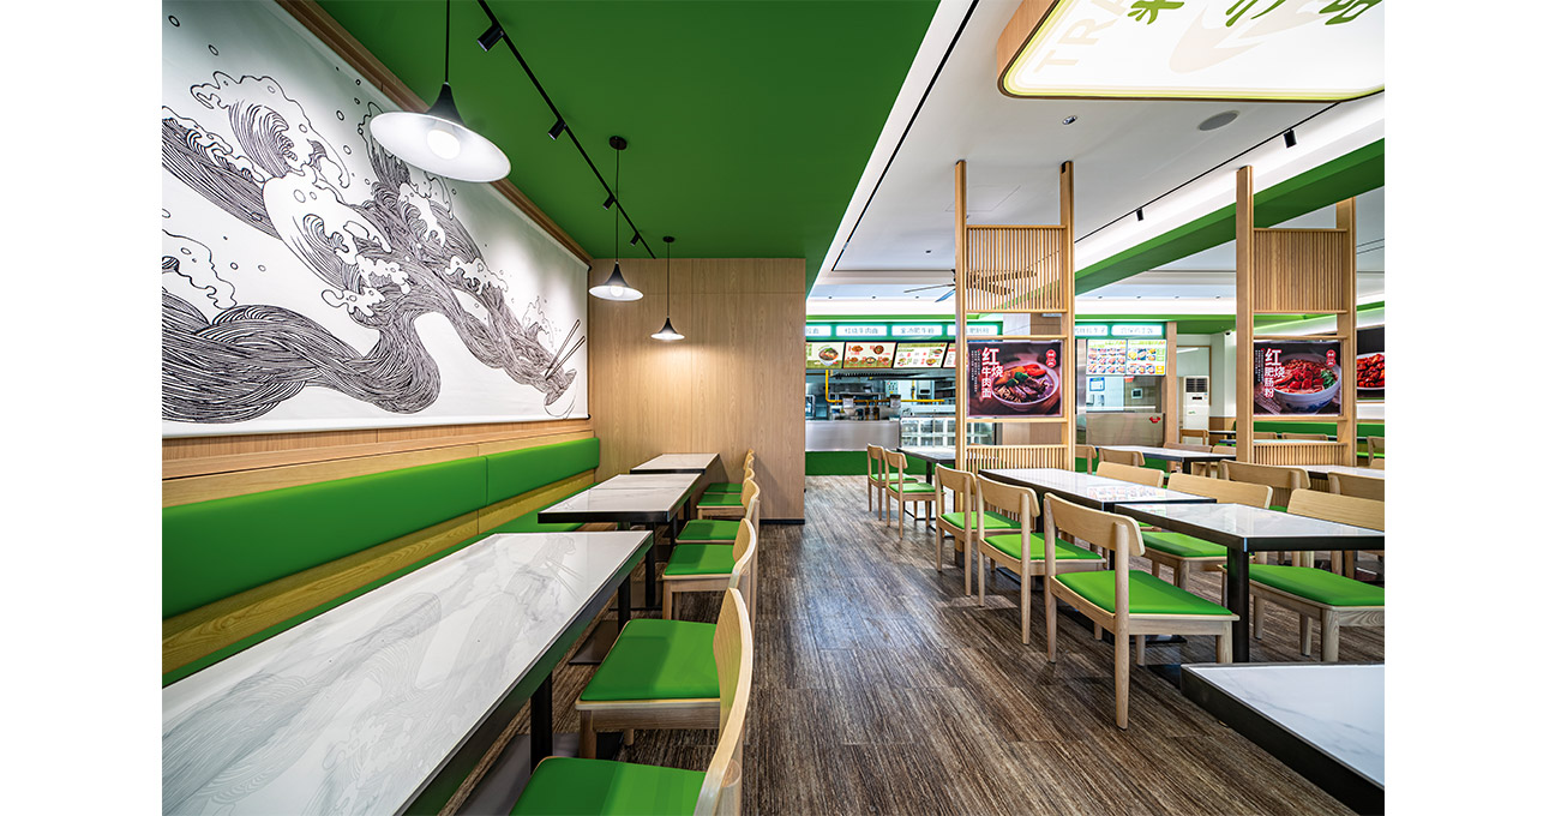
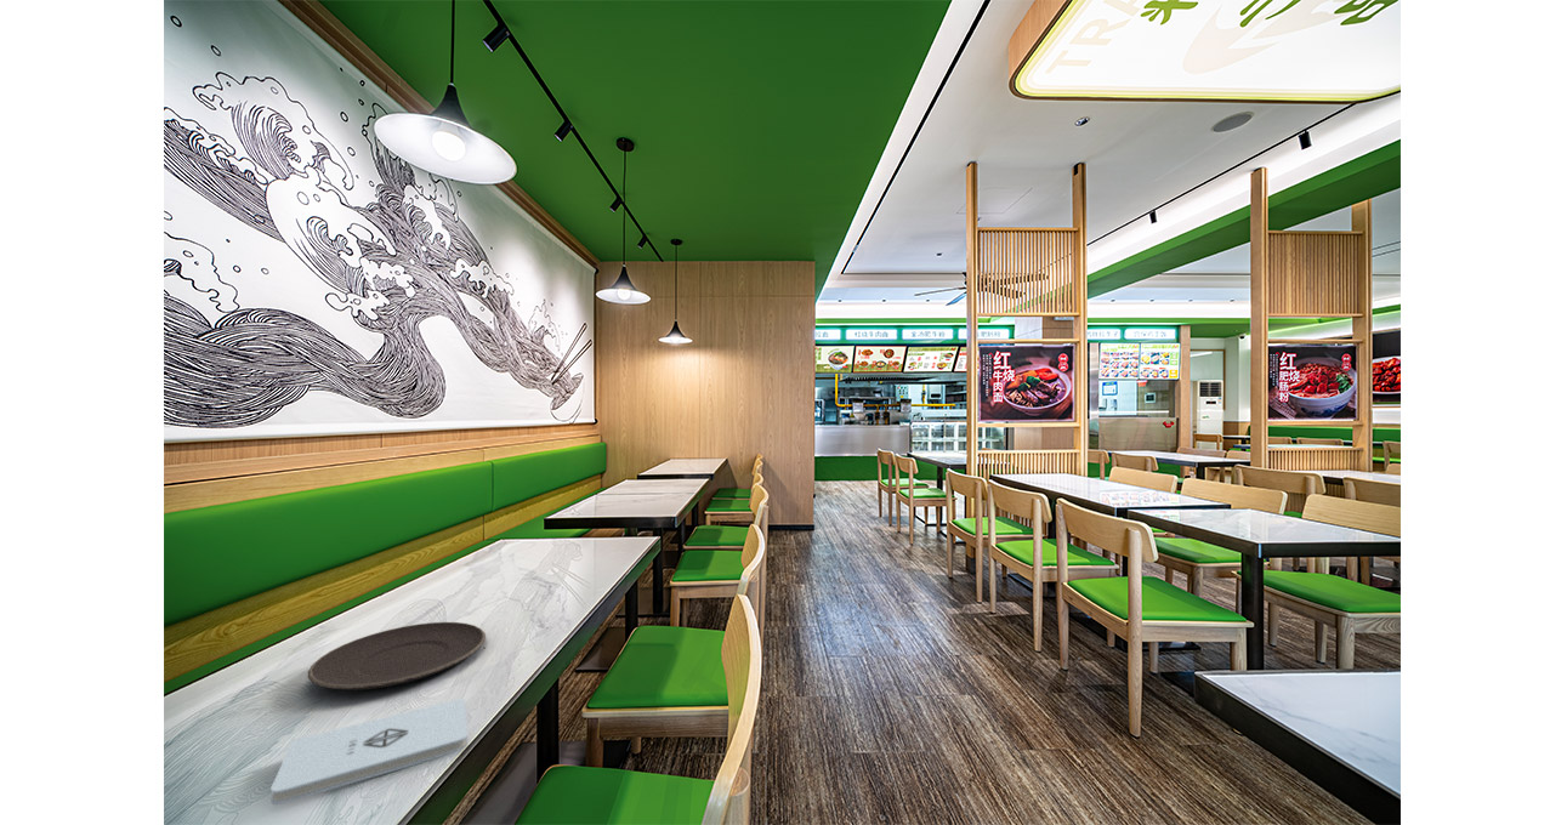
+ notepad [269,696,469,806]
+ plate [307,621,487,692]
